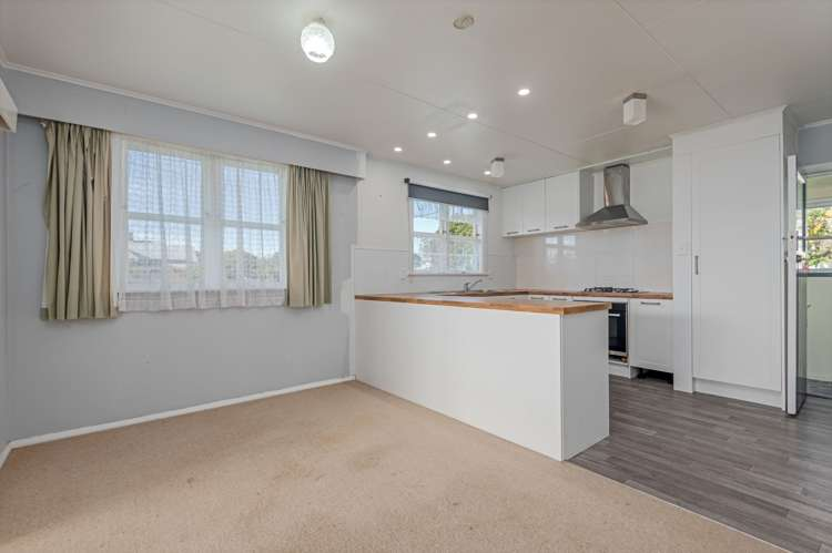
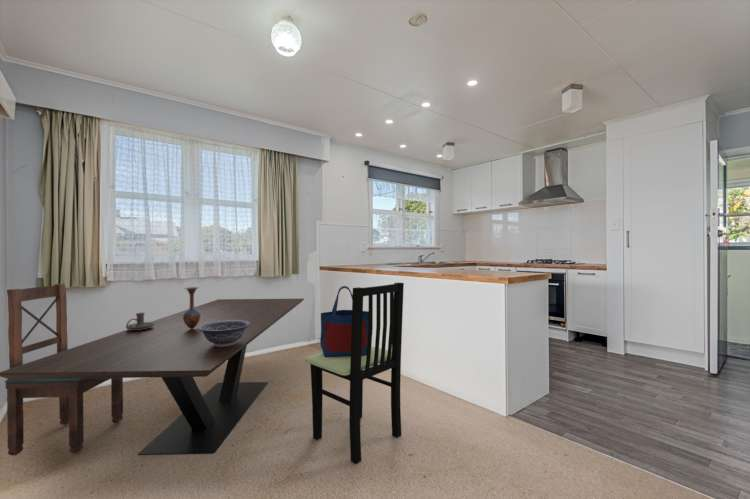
+ dining table [0,298,305,456]
+ decorative bowl [198,320,251,347]
+ candle holder [125,312,155,330]
+ vase [182,286,201,329]
+ dining chair [304,282,405,465]
+ dining chair [4,283,124,456]
+ tote bag [320,285,369,357]
